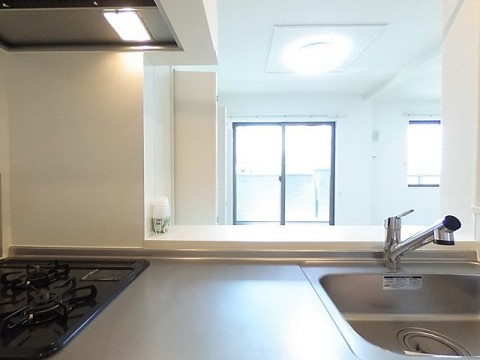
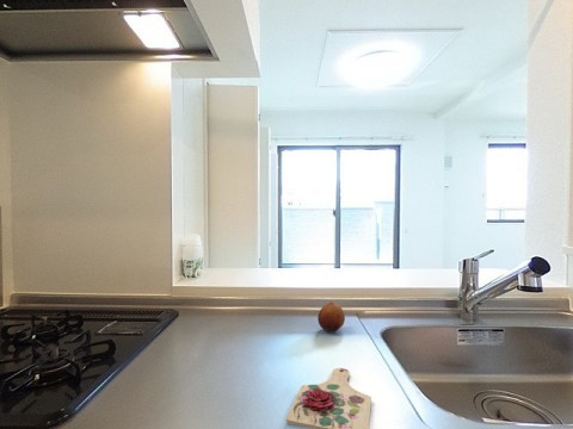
+ cutting board [285,367,372,429]
+ fruit [316,300,346,332]
